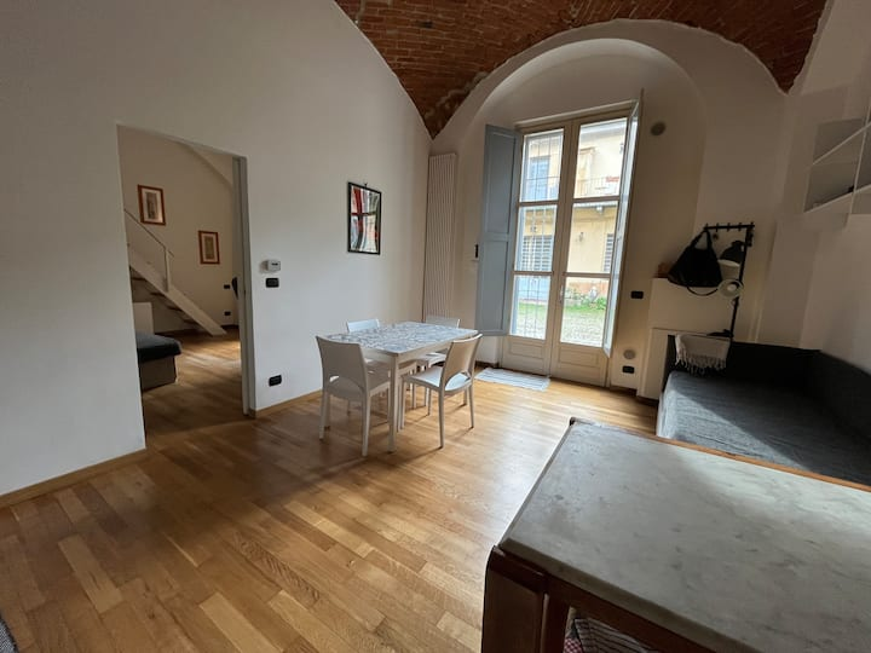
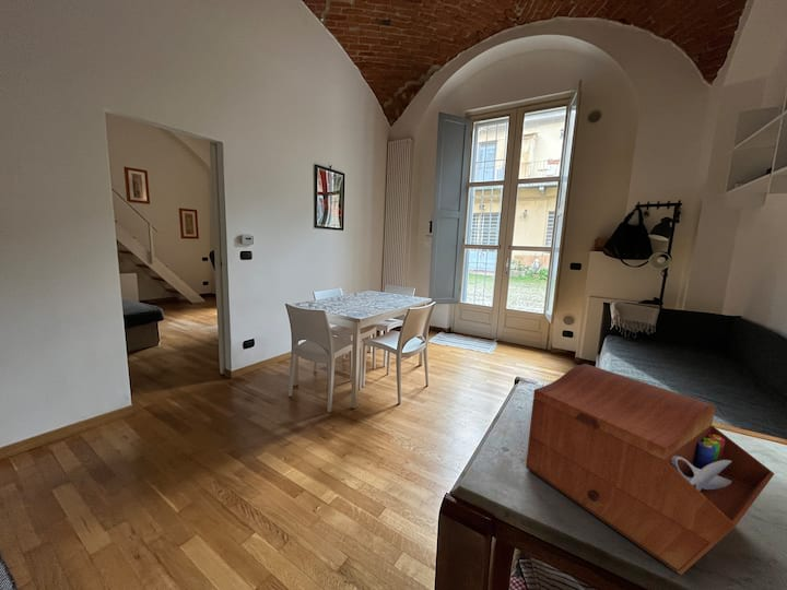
+ sewing box [525,363,775,576]
